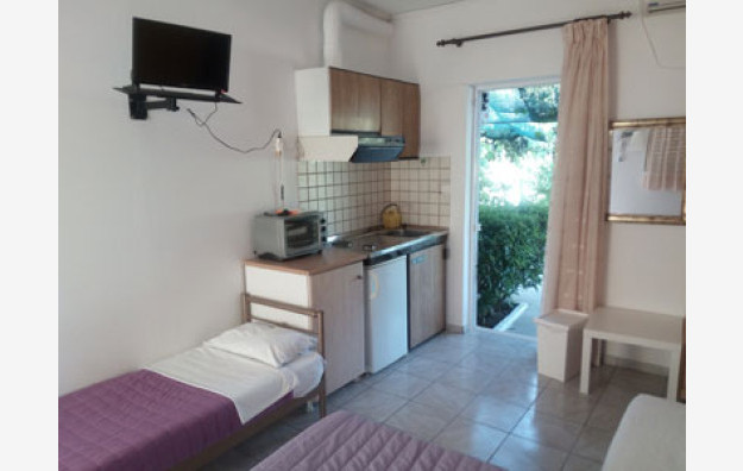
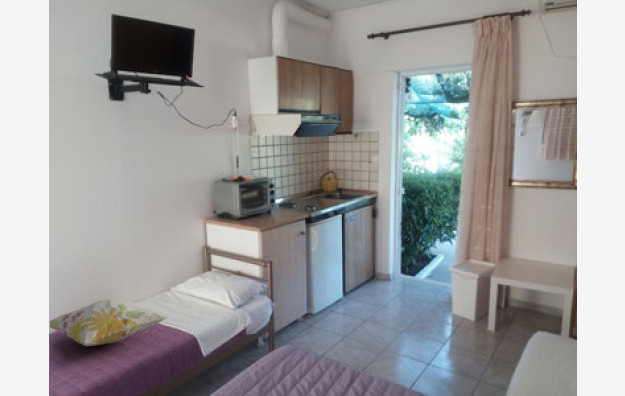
+ decorative pillow [49,298,168,347]
